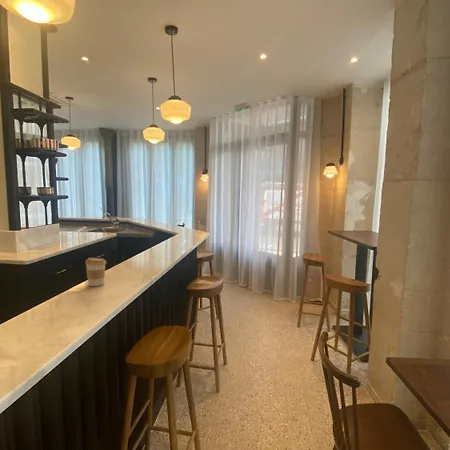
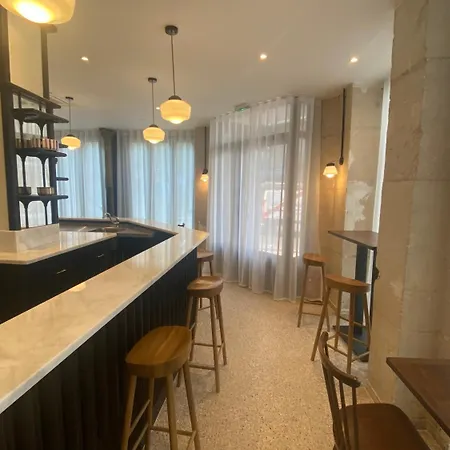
- coffee cup [84,257,107,287]
